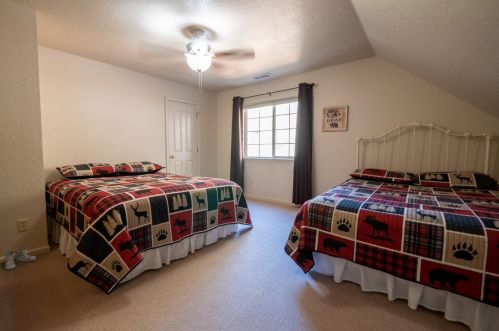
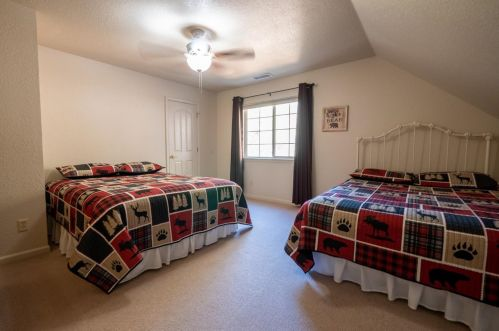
- boots [1,247,37,271]
